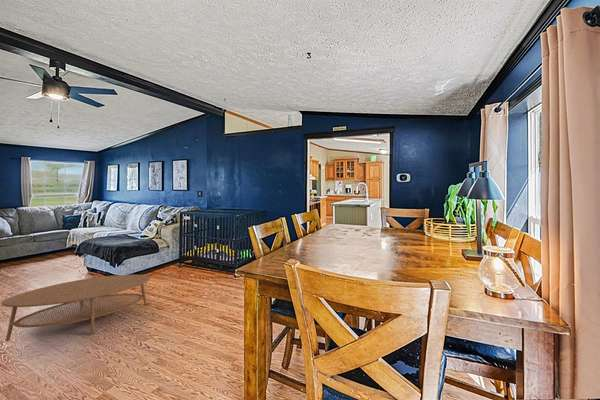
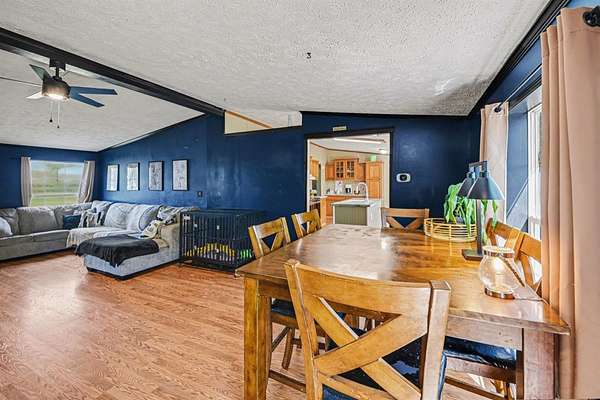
- coffee table [1,274,151,342]
